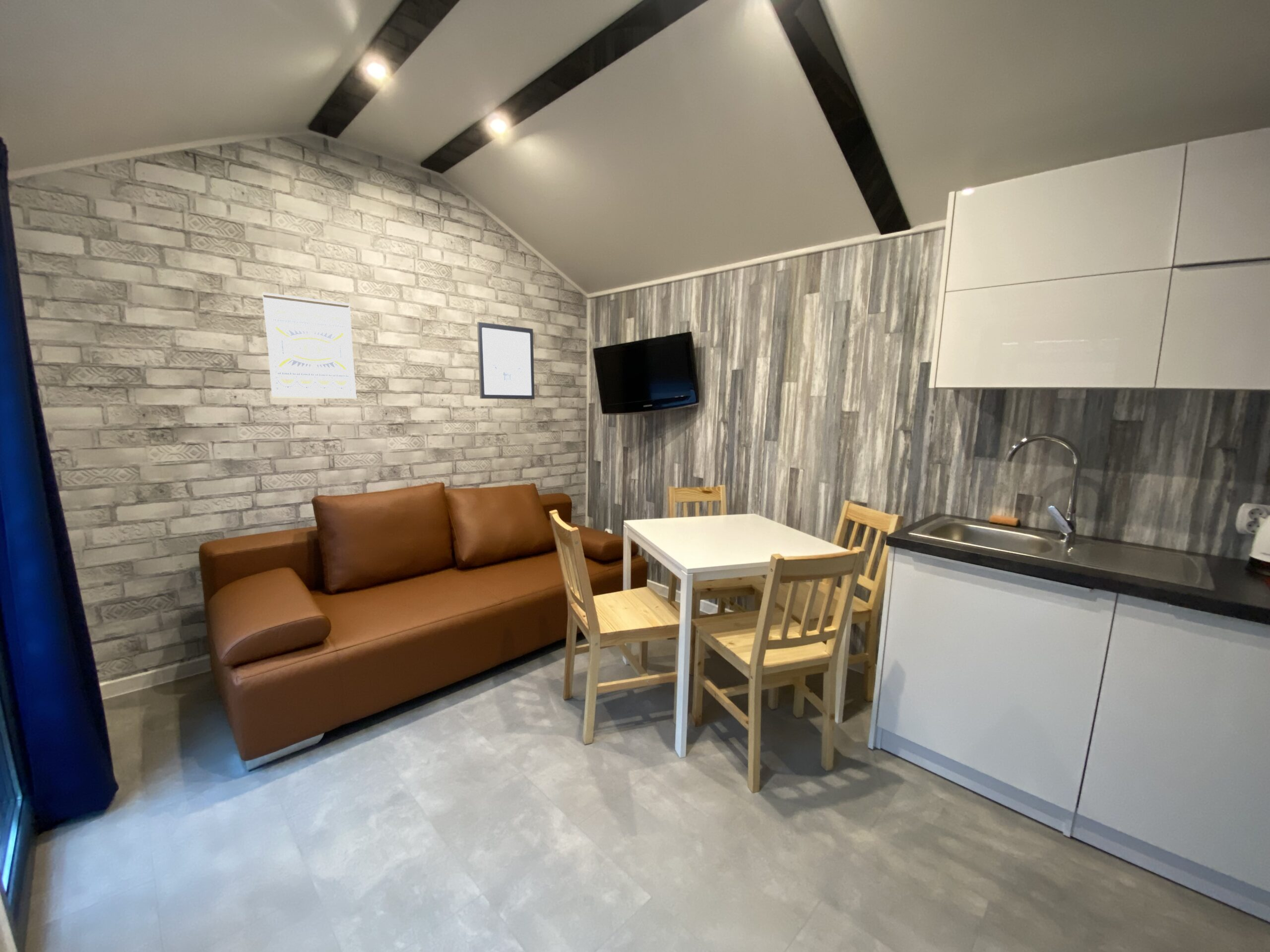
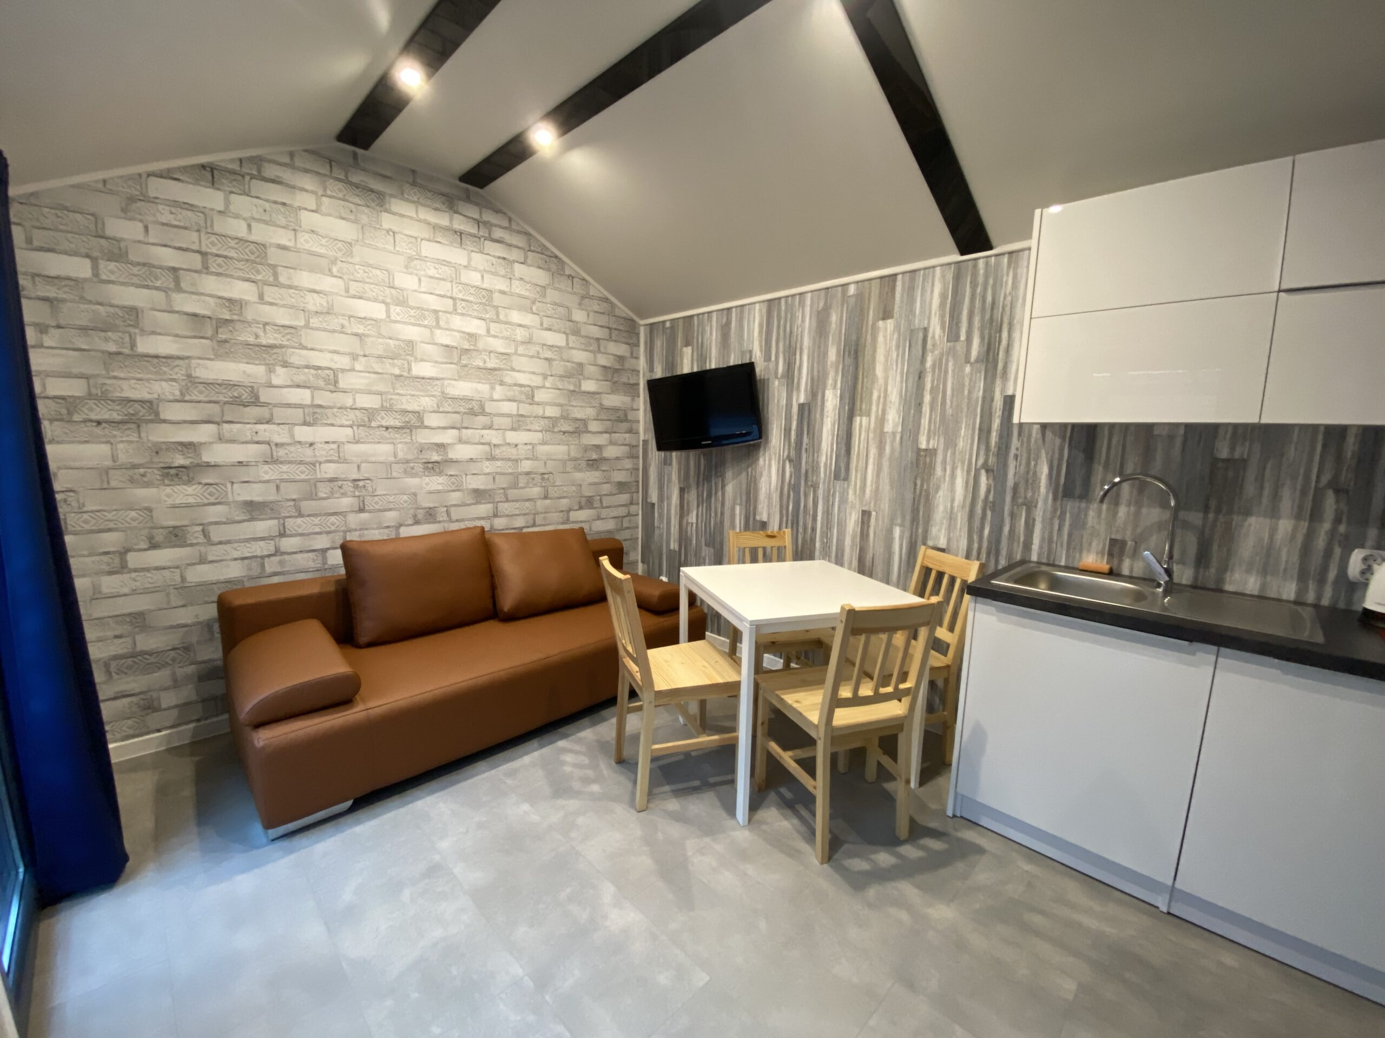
- wall art [477,321,535,400]
- wall art [261,292,358,399]
